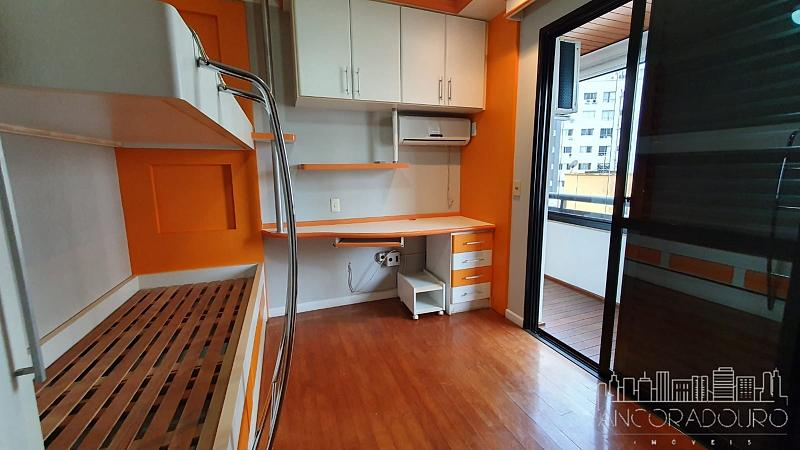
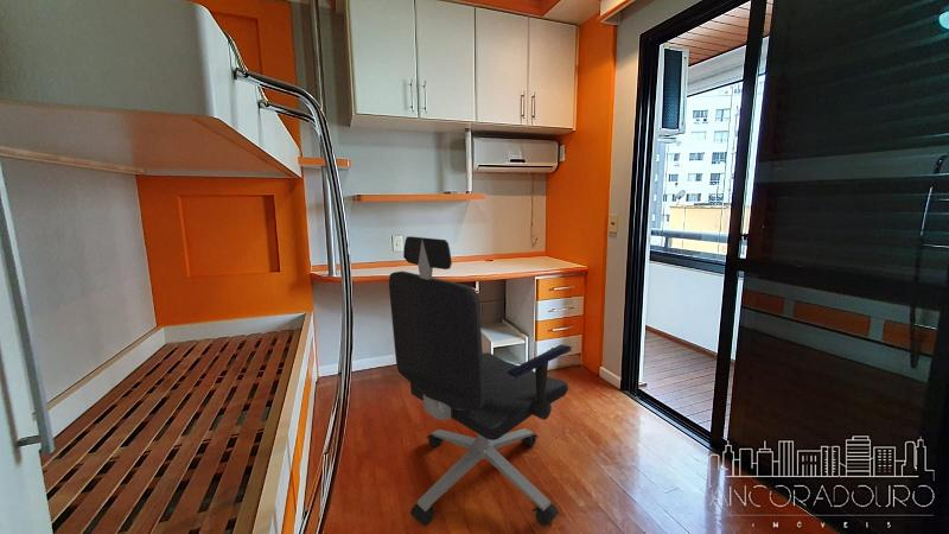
+ office chair [388,235,573,527]
